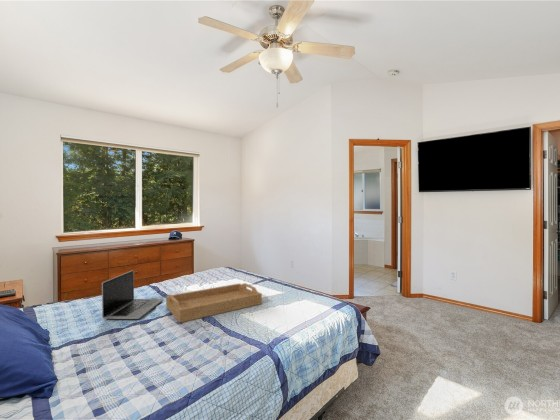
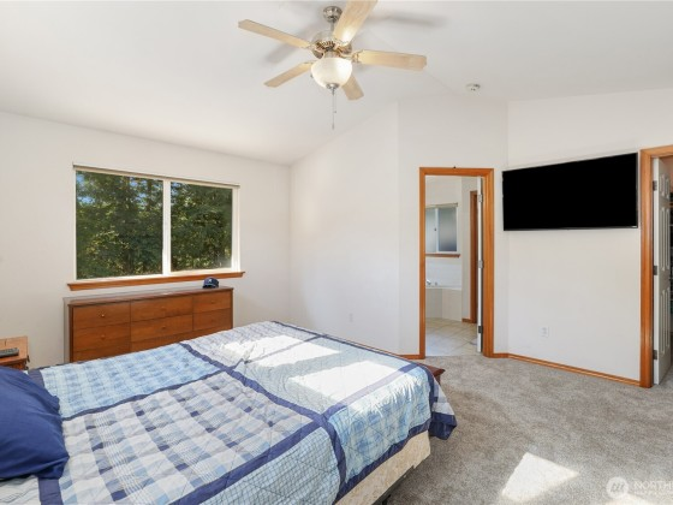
- laptop [101,269,164,320]
- serving tray [165,282,263,324]
